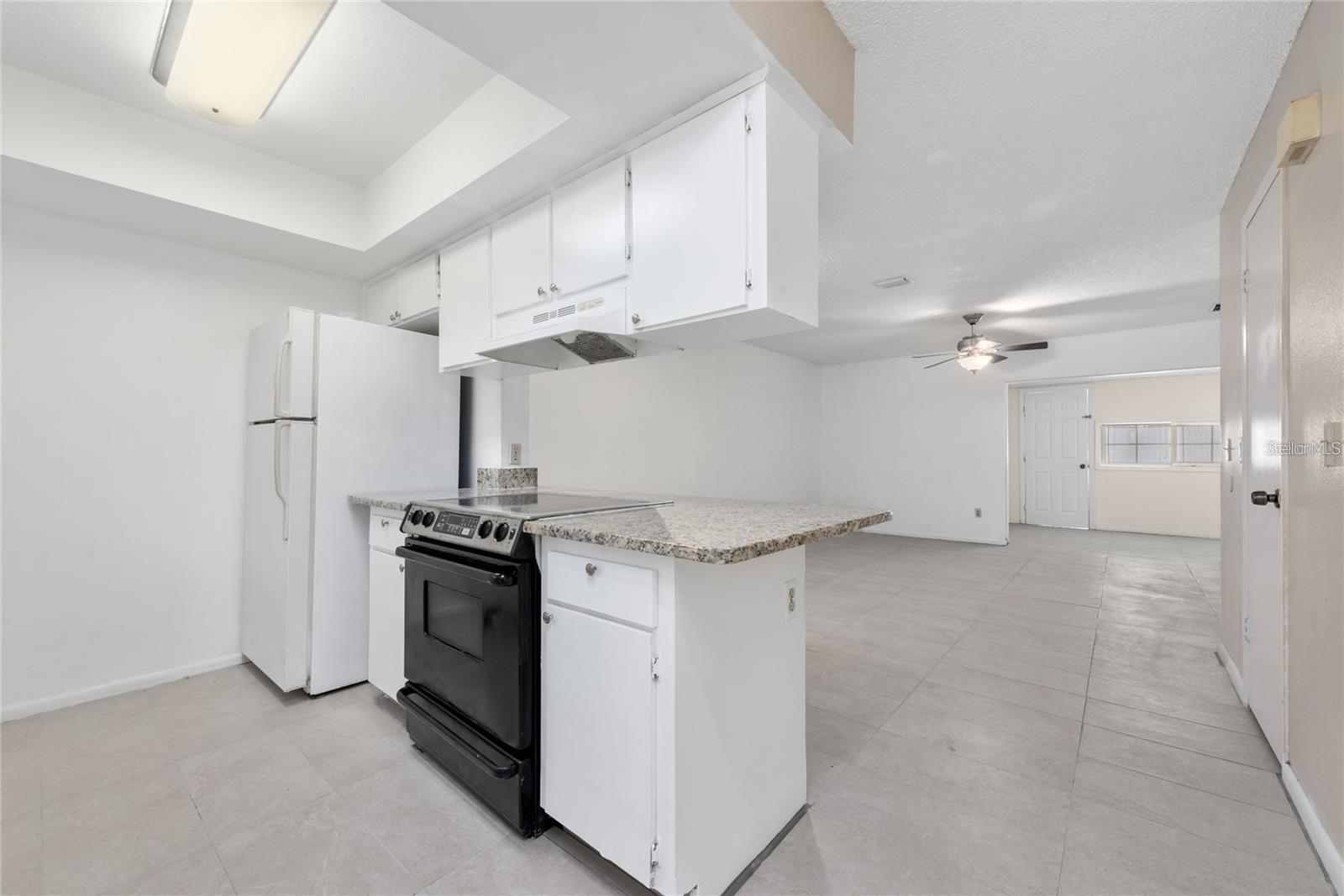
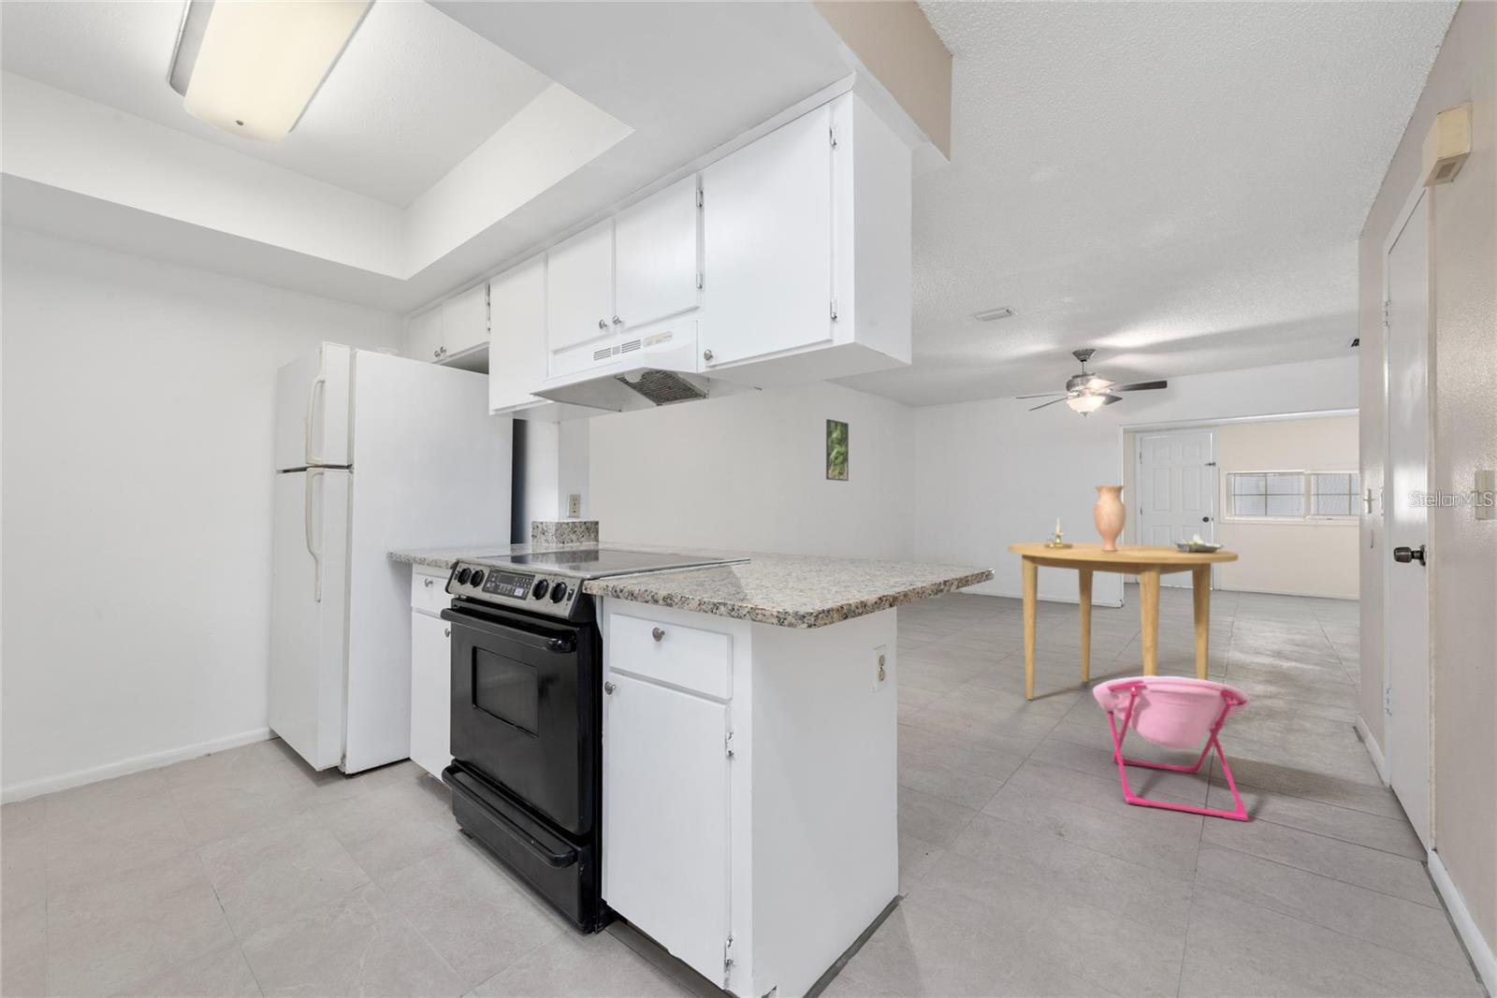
+ candle holder [1044,517,1073,548]
+ chair [1092,675,1251,822]
+ vase [1093,485,1126,551]
+ dining table [1008,541,1239,701]
+ decorative bowl [1171,534,1225,552]
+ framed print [825,418,850,481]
